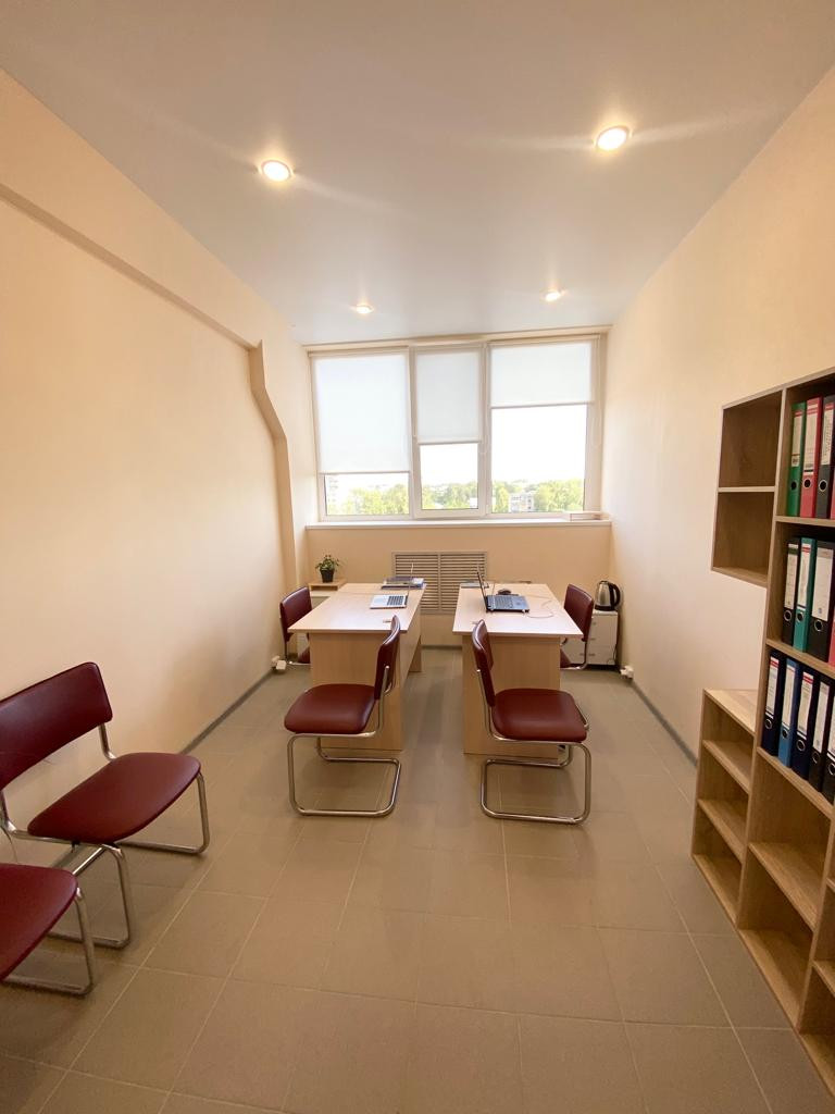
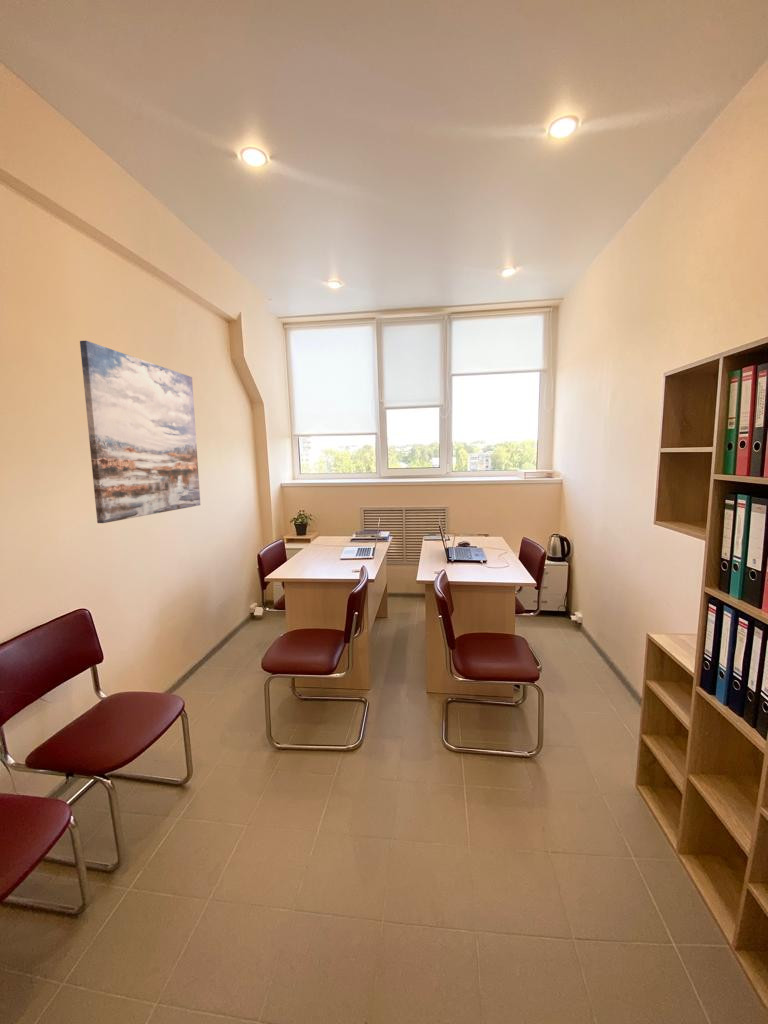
+ wall art [79,340,201,524]
